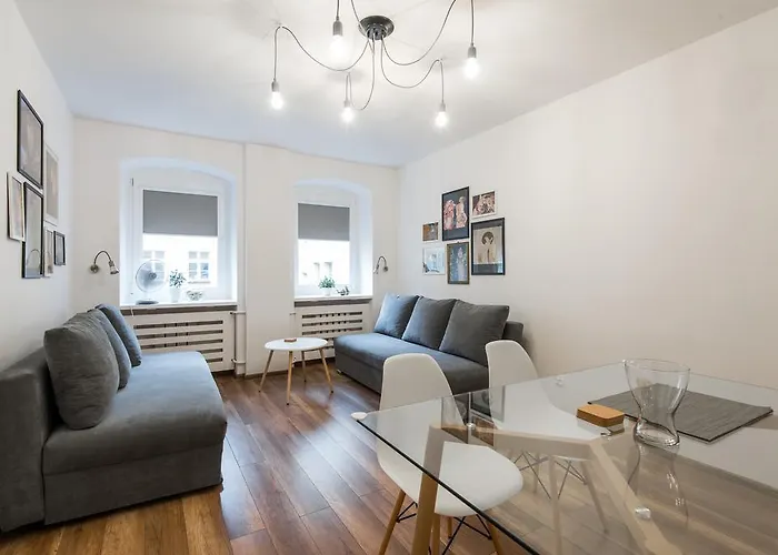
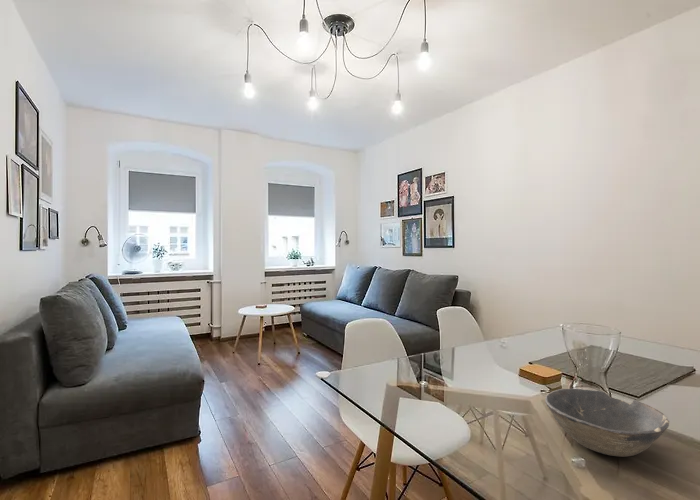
+ bowl [544,388,670,458]
